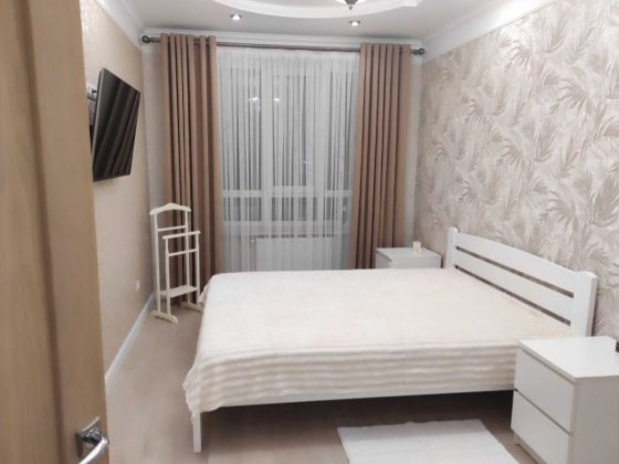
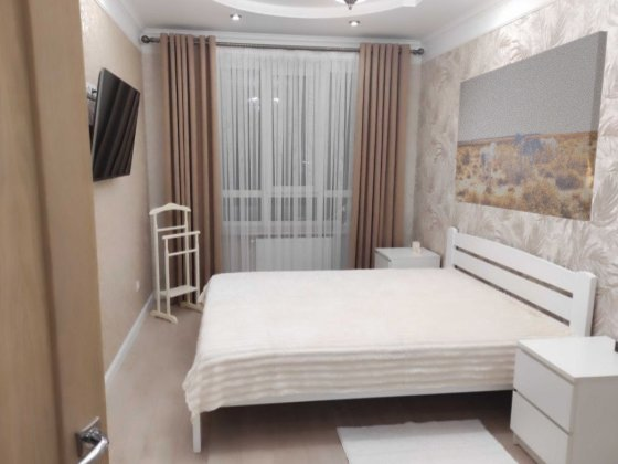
+ wall art [454,30,609,222]
